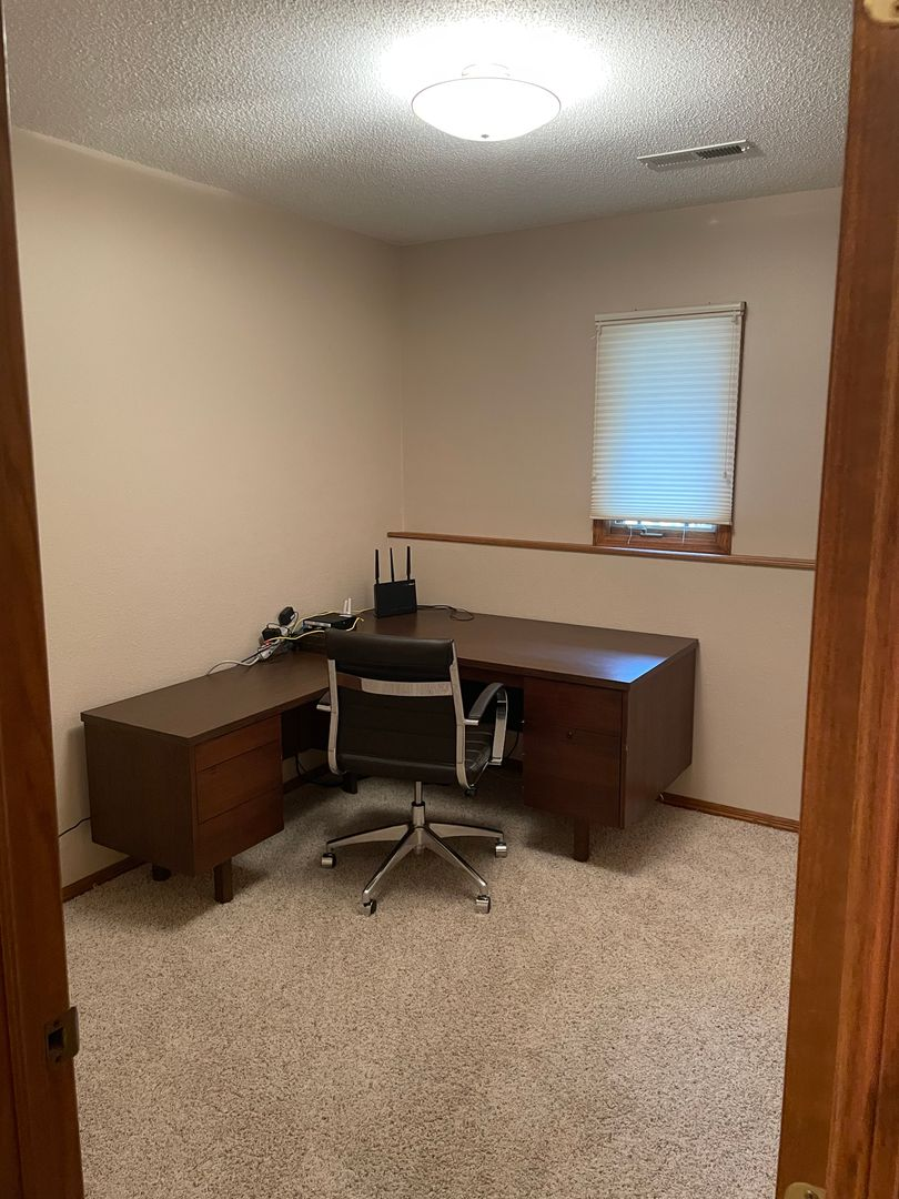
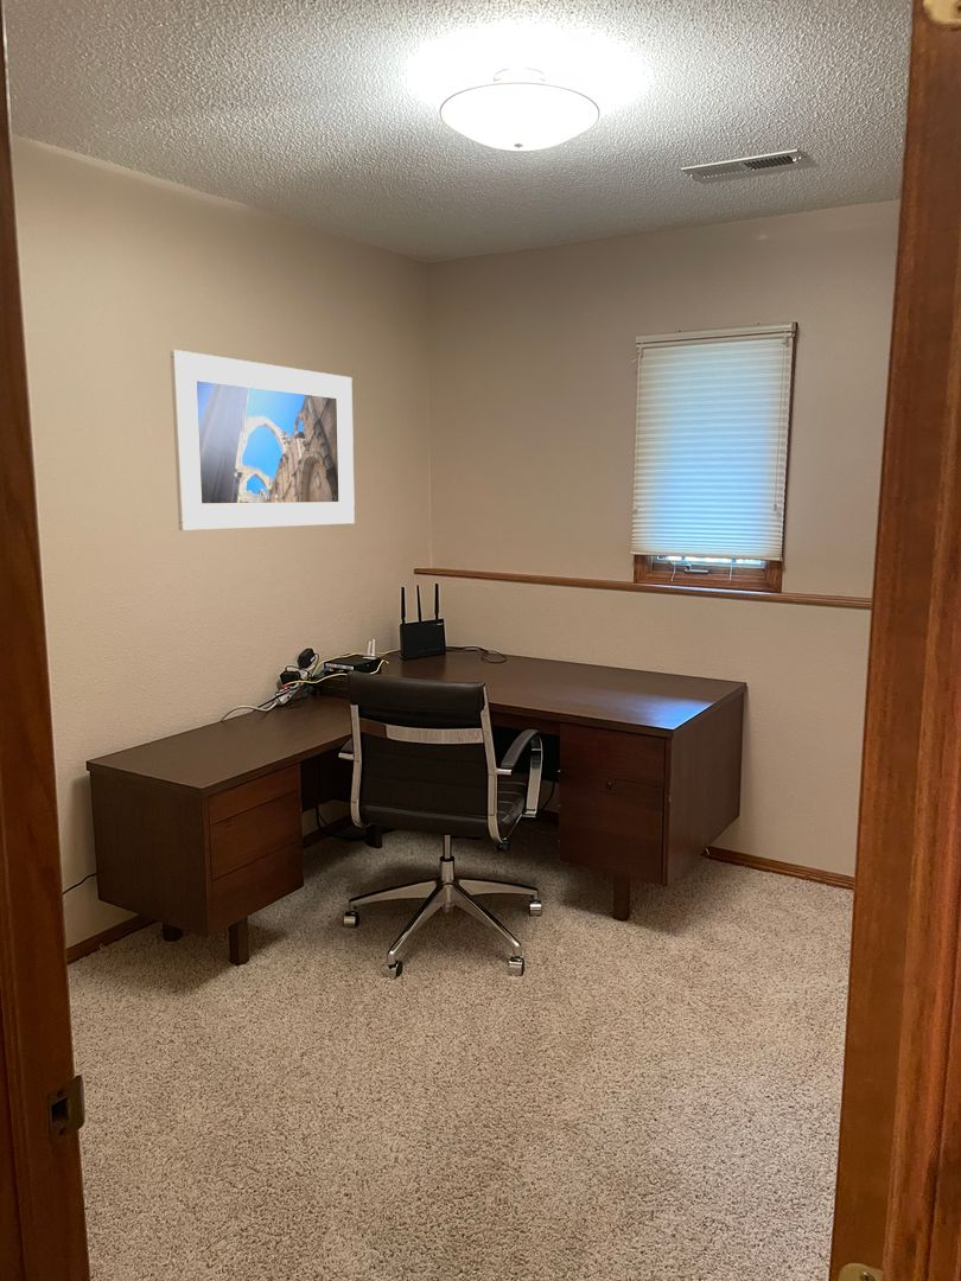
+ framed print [170,349,356,531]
